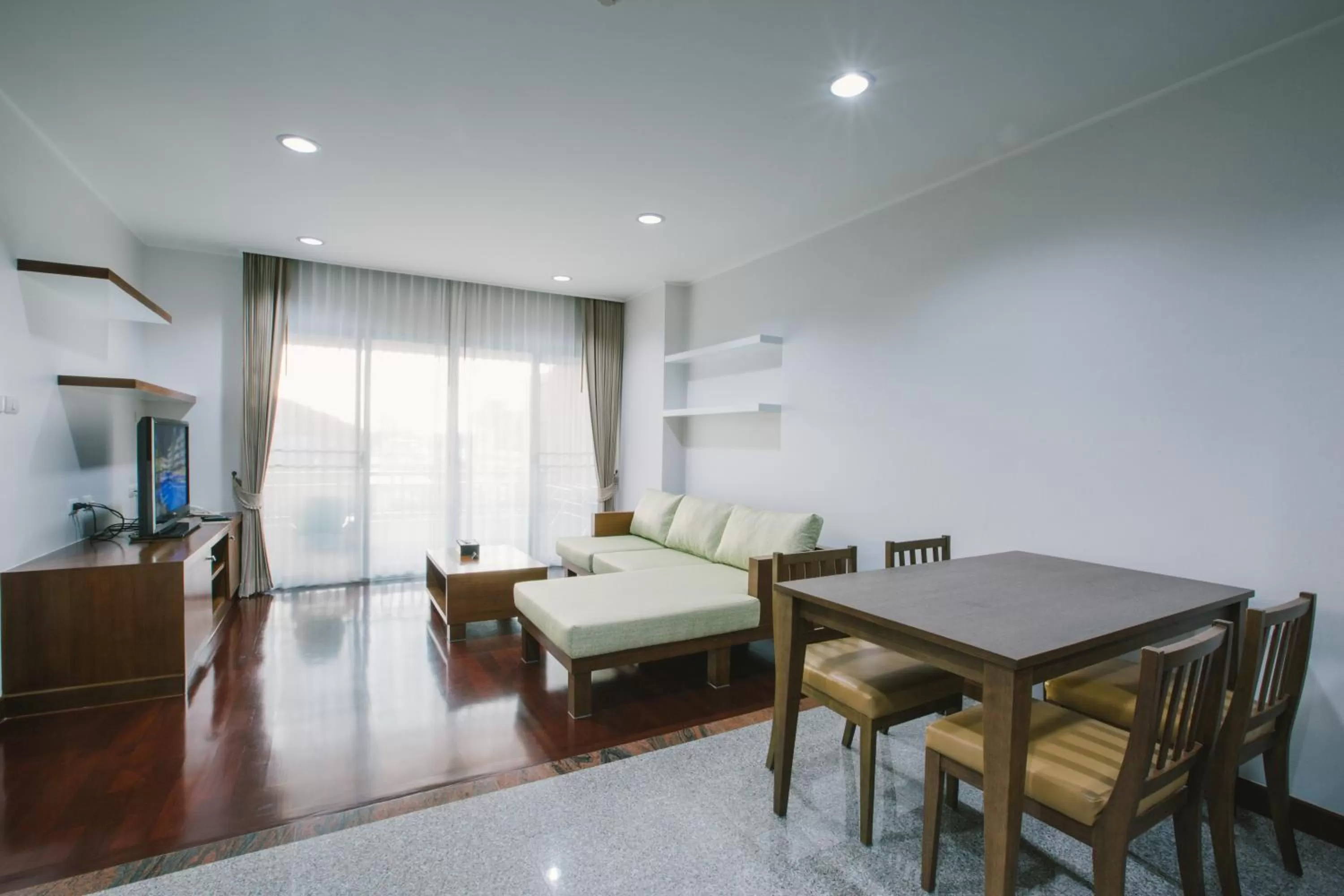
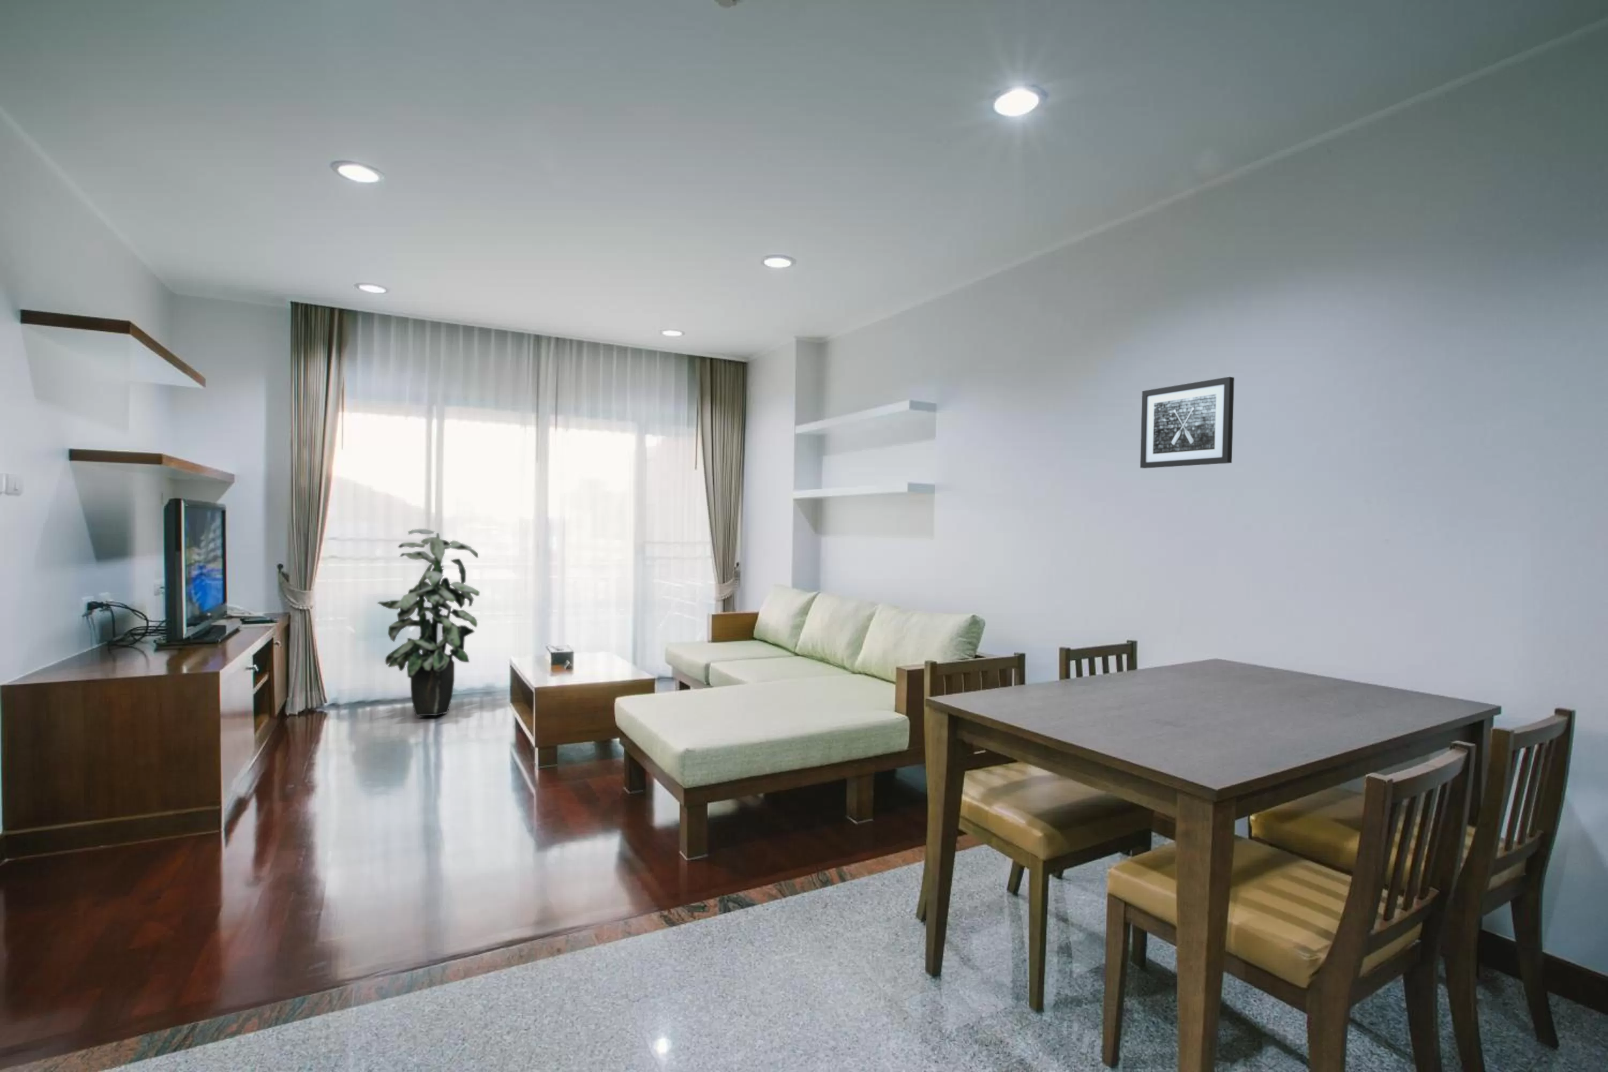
+ indoor plant [376,529,480,717]
+ wall art [1139,376,1235,469]
